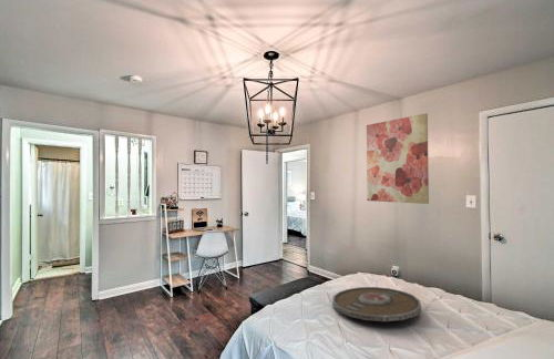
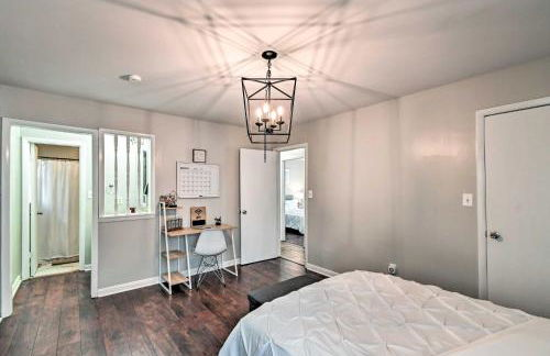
- serving tray [331,286,422,322]
- wall art [366,112,430,205]
